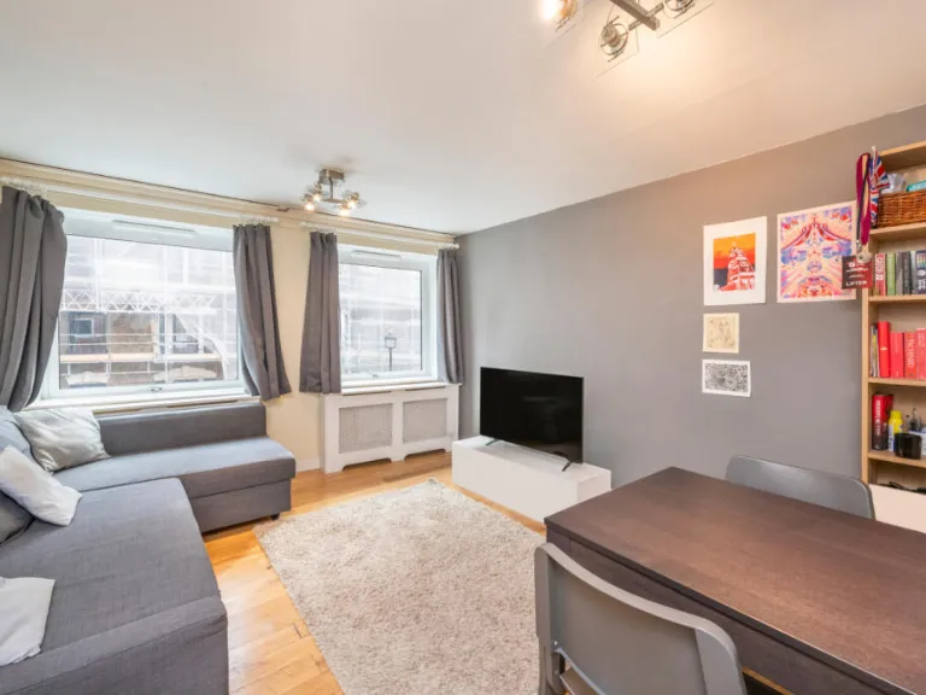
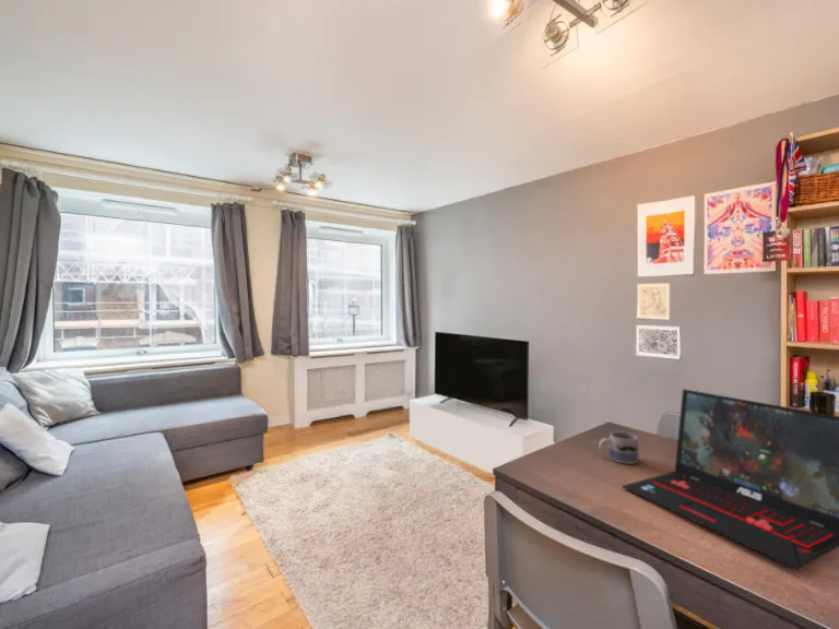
+ laptop [622,388,839,571]
+ mug [599,431,640,465]
